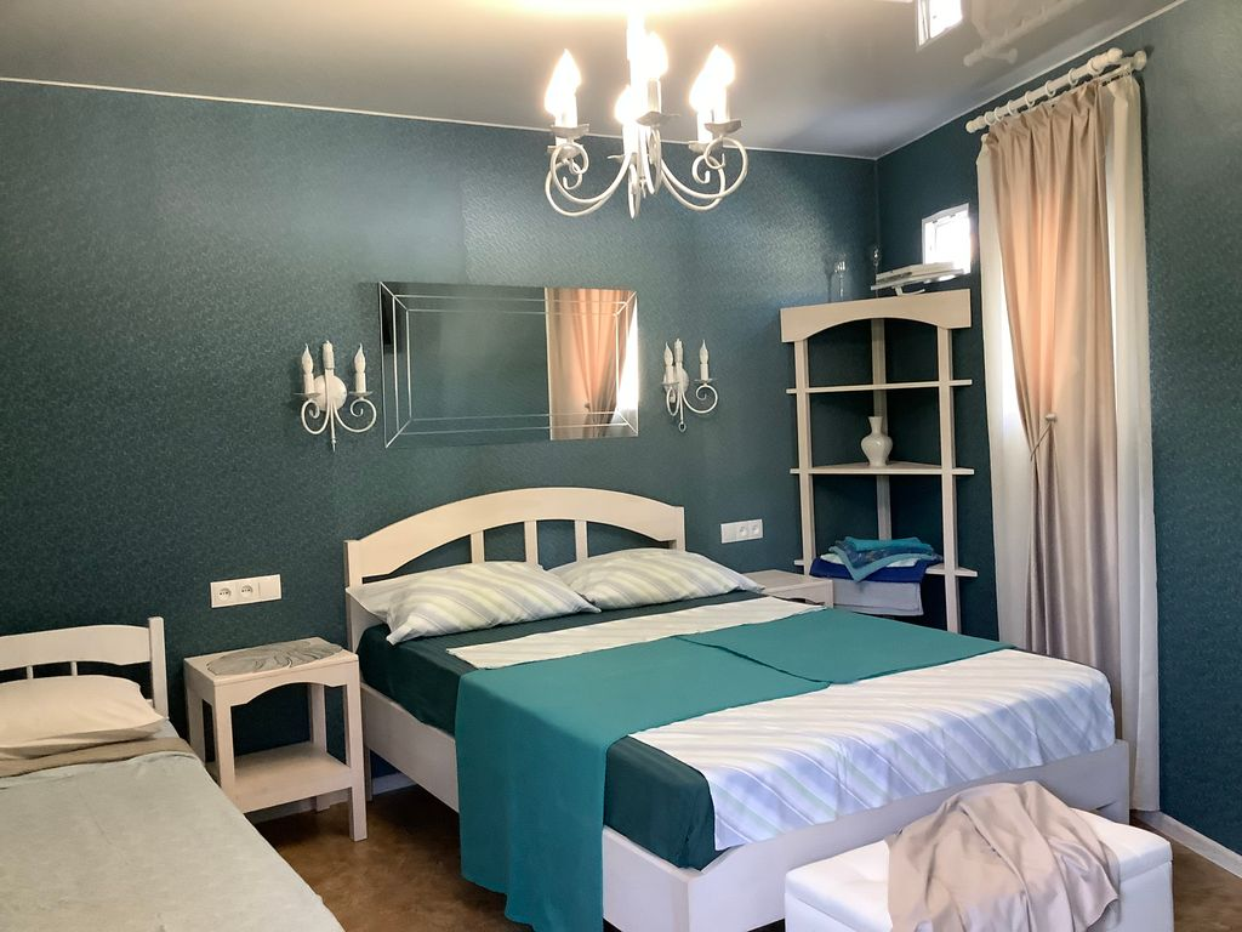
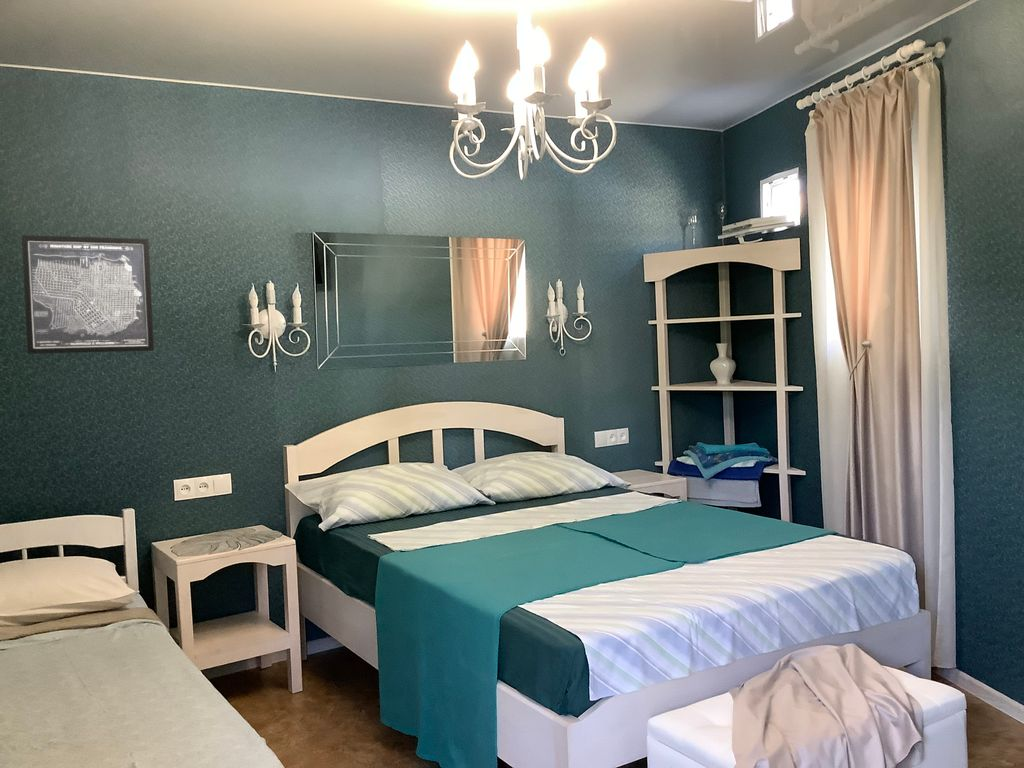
+ wall art [21,234,155,355]
